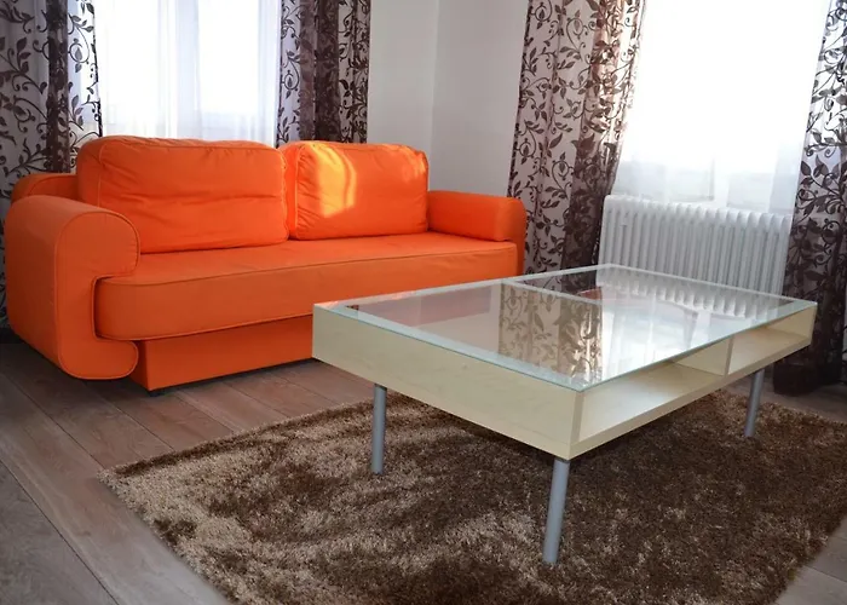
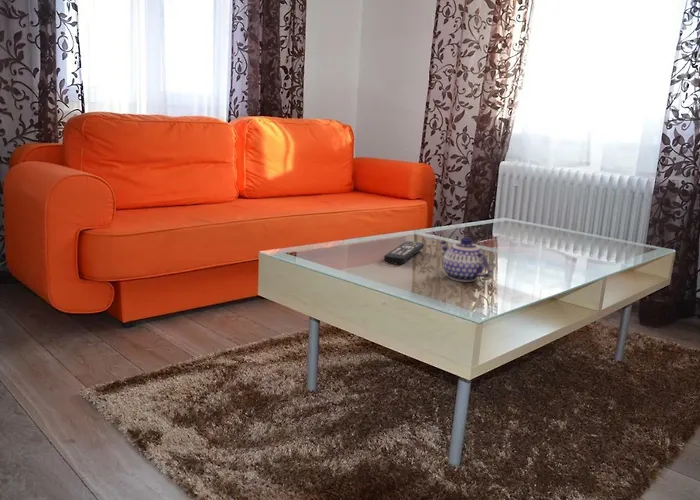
+ teapot [438,236,493,283]
+ remote control [383,240,425,265]
